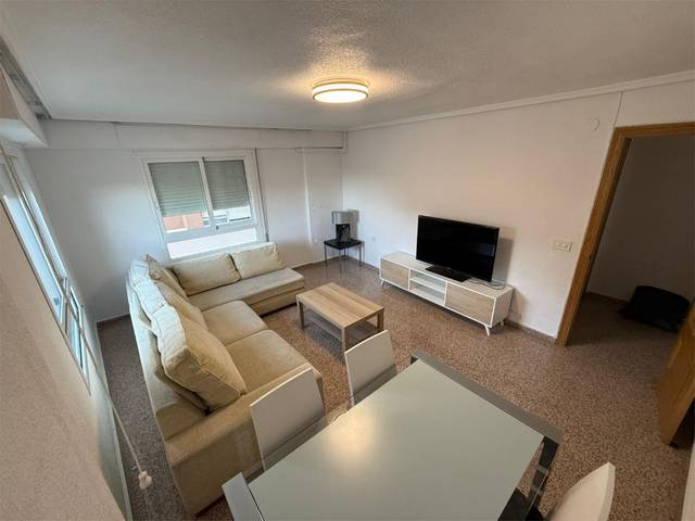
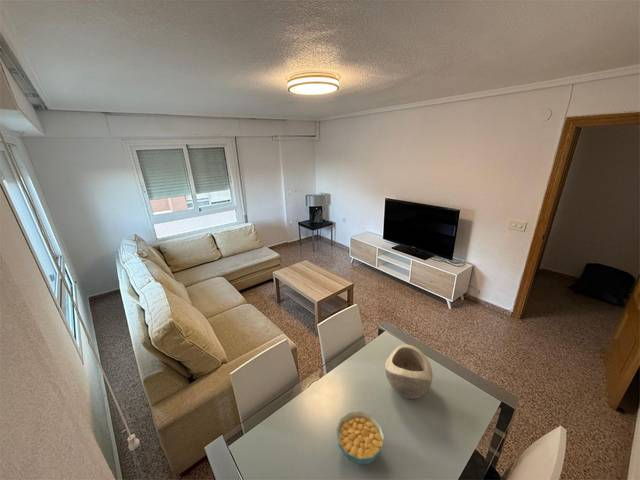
+ decorative bowl [384,344,434,400]
+ cereal bowl [335,411,385,466]
